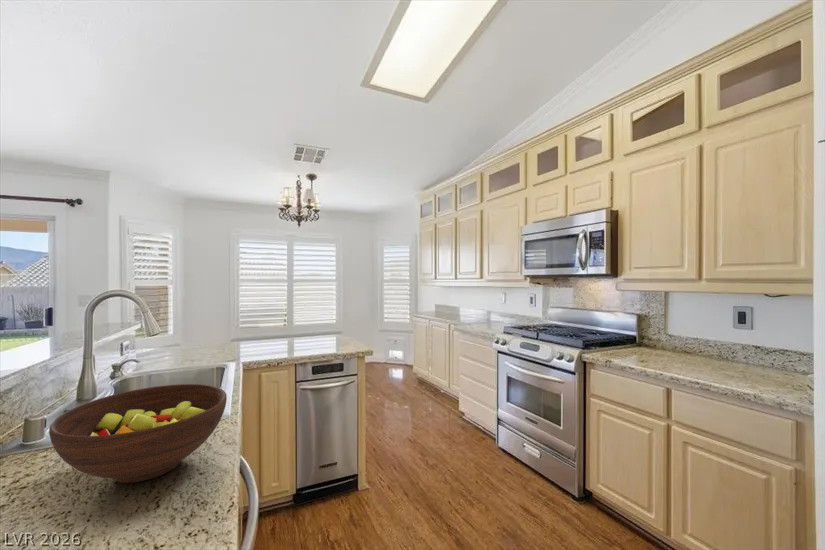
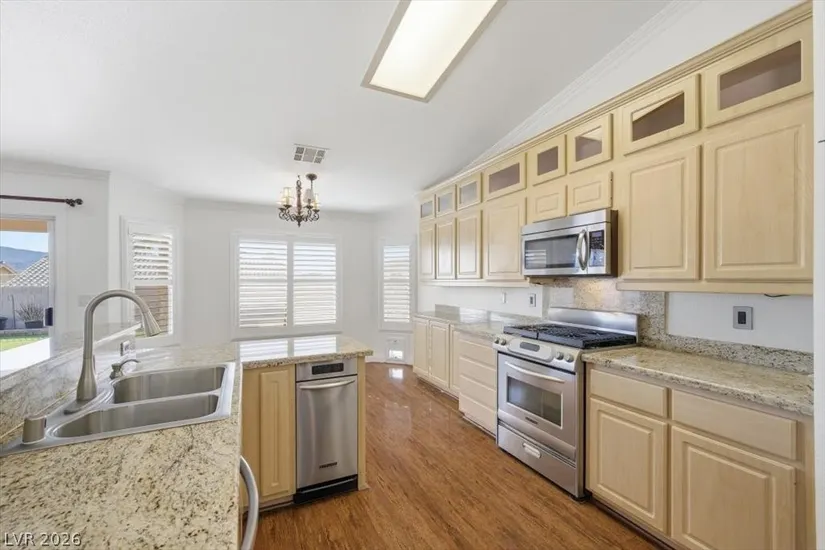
- fruit bowl [48,383,228,484]
